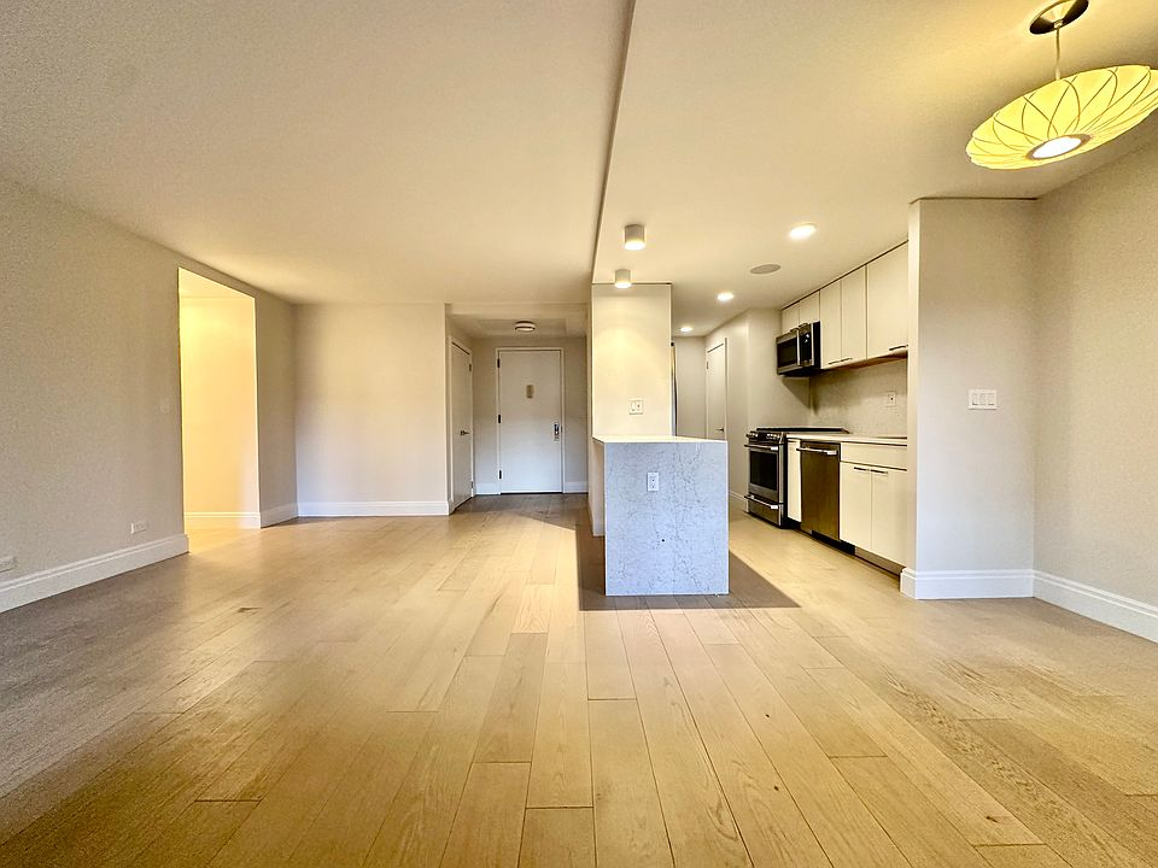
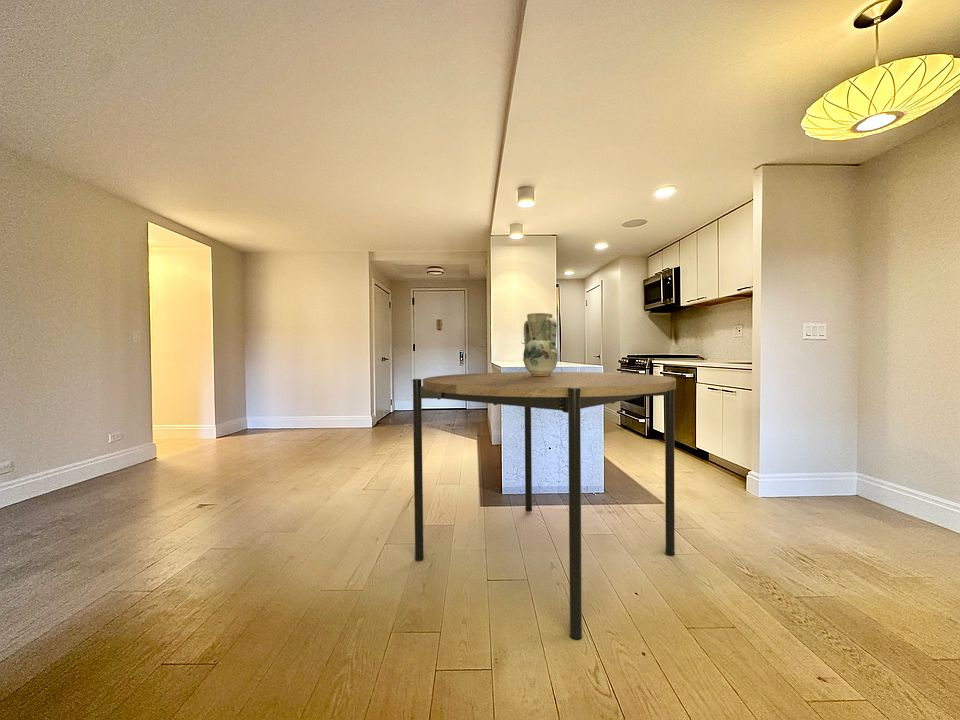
+ dining table [411,371,677,641]
+ vase [522,312,559,376]
